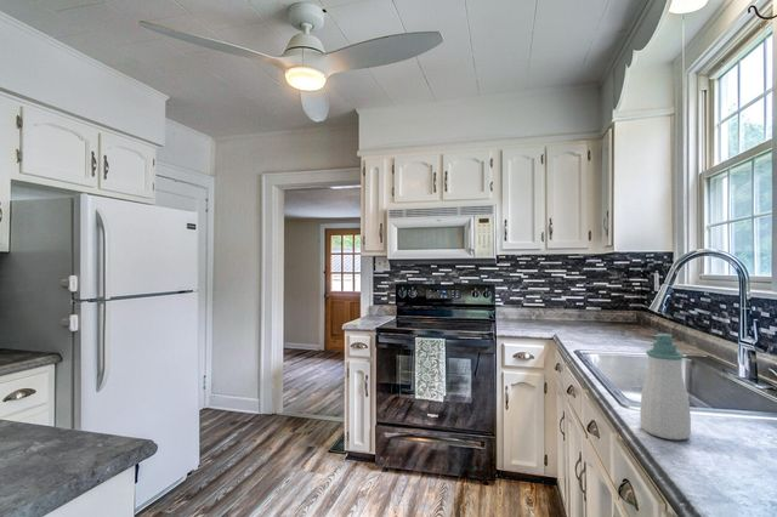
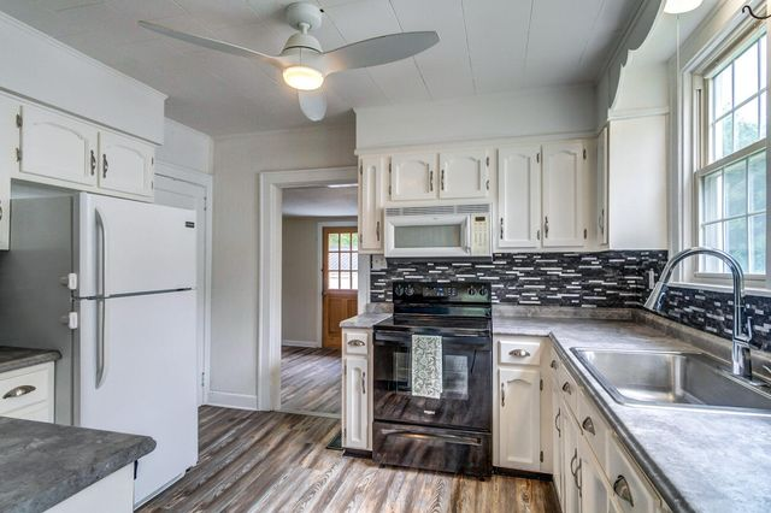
- soap bottle [639,333,692,441]
